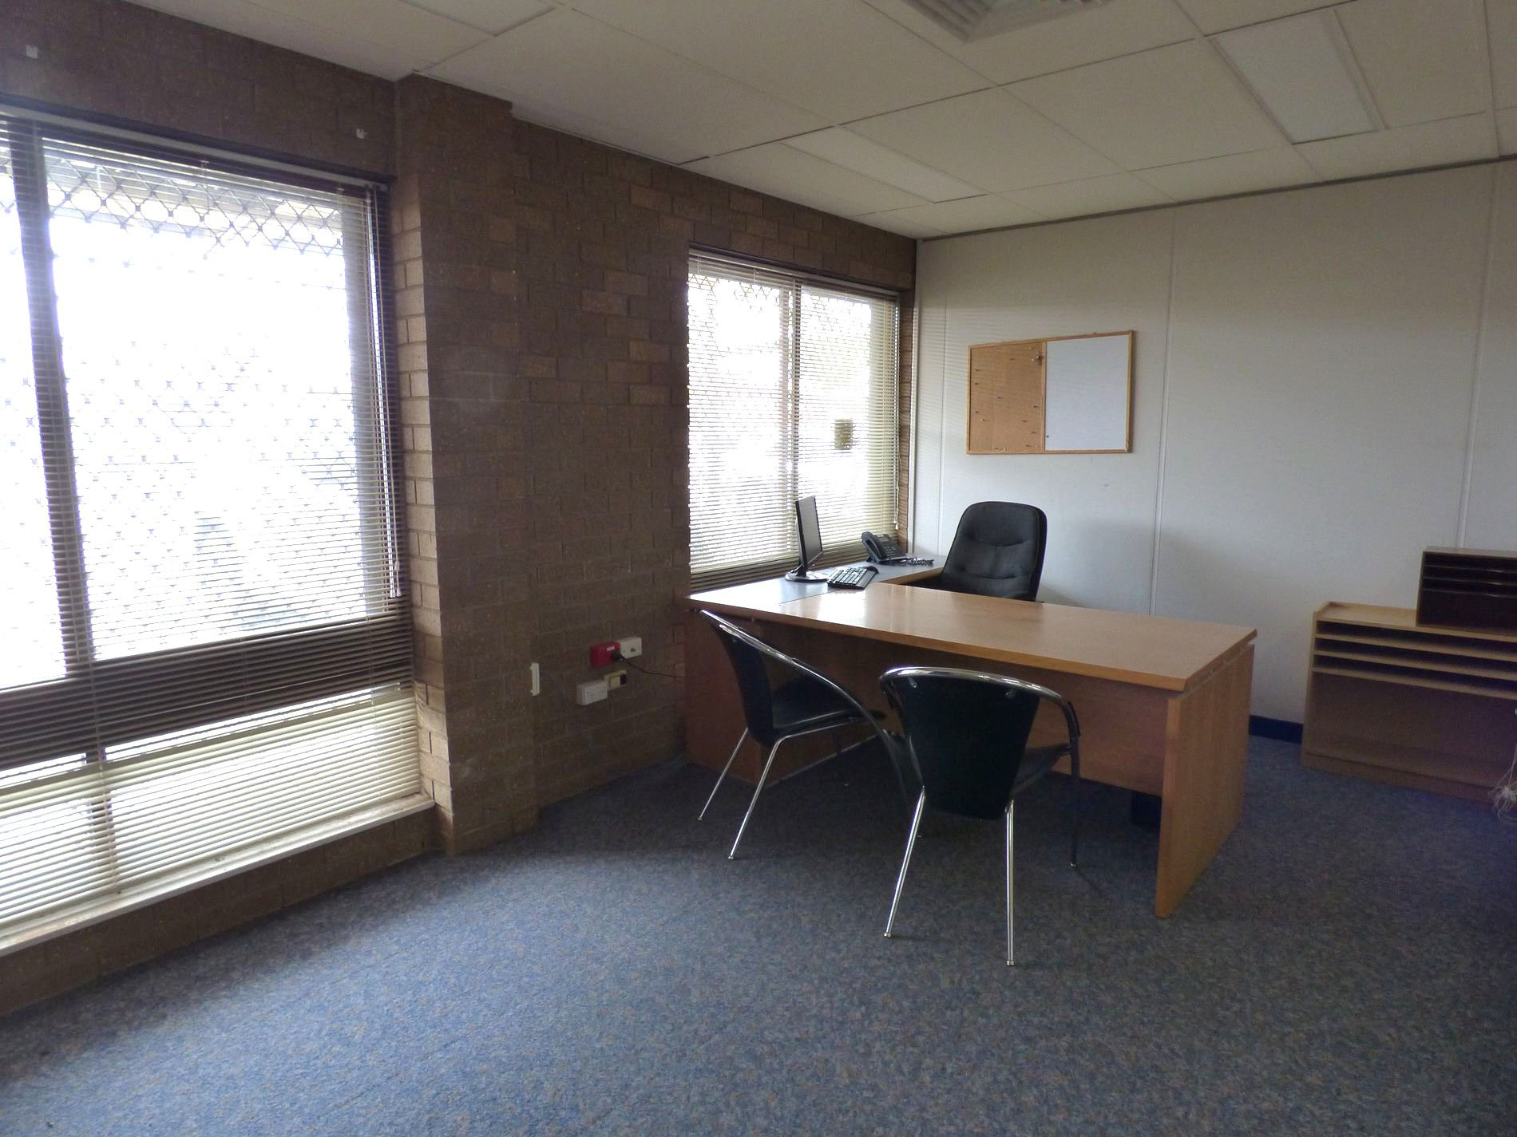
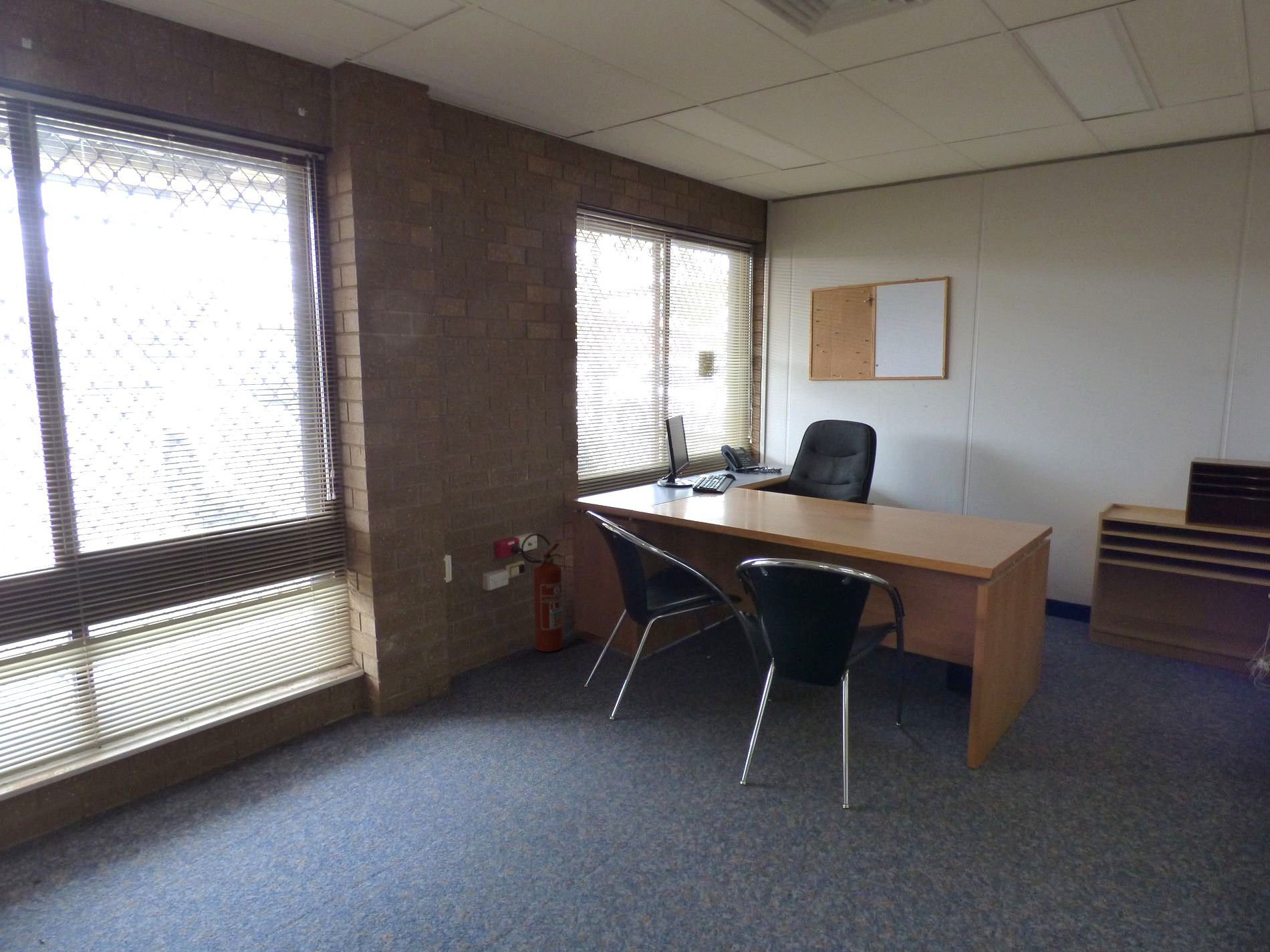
+ fire extinguisher [520,533,563,653]
